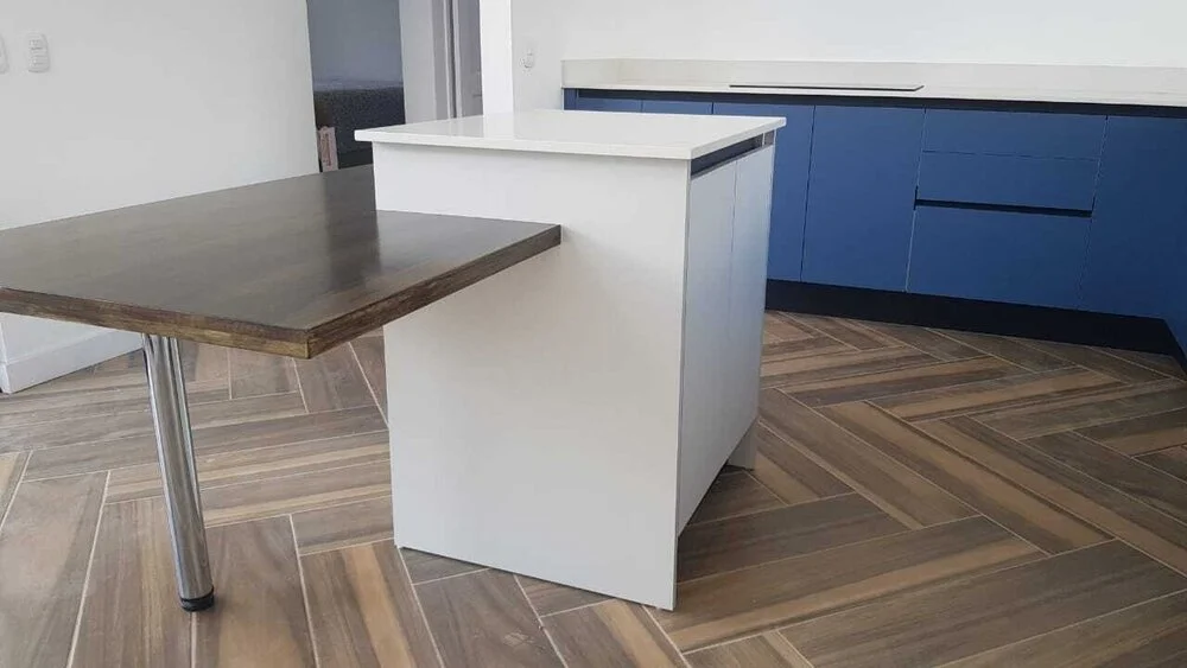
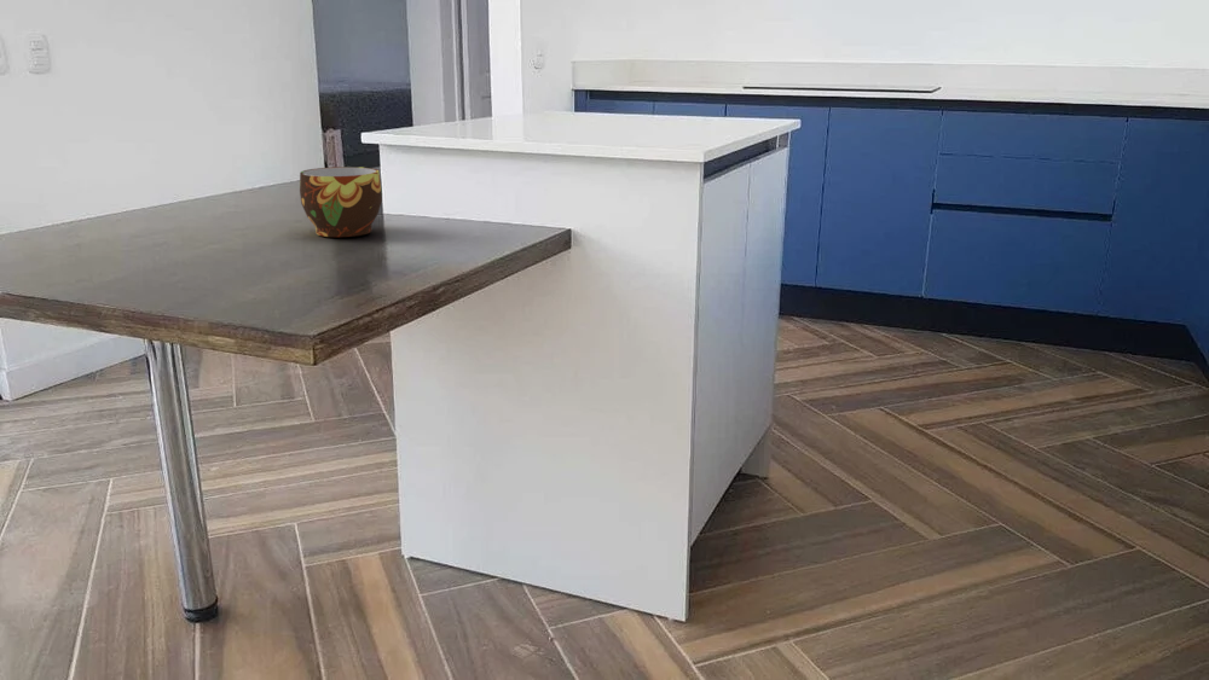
+ cup [299,165,383,238]
